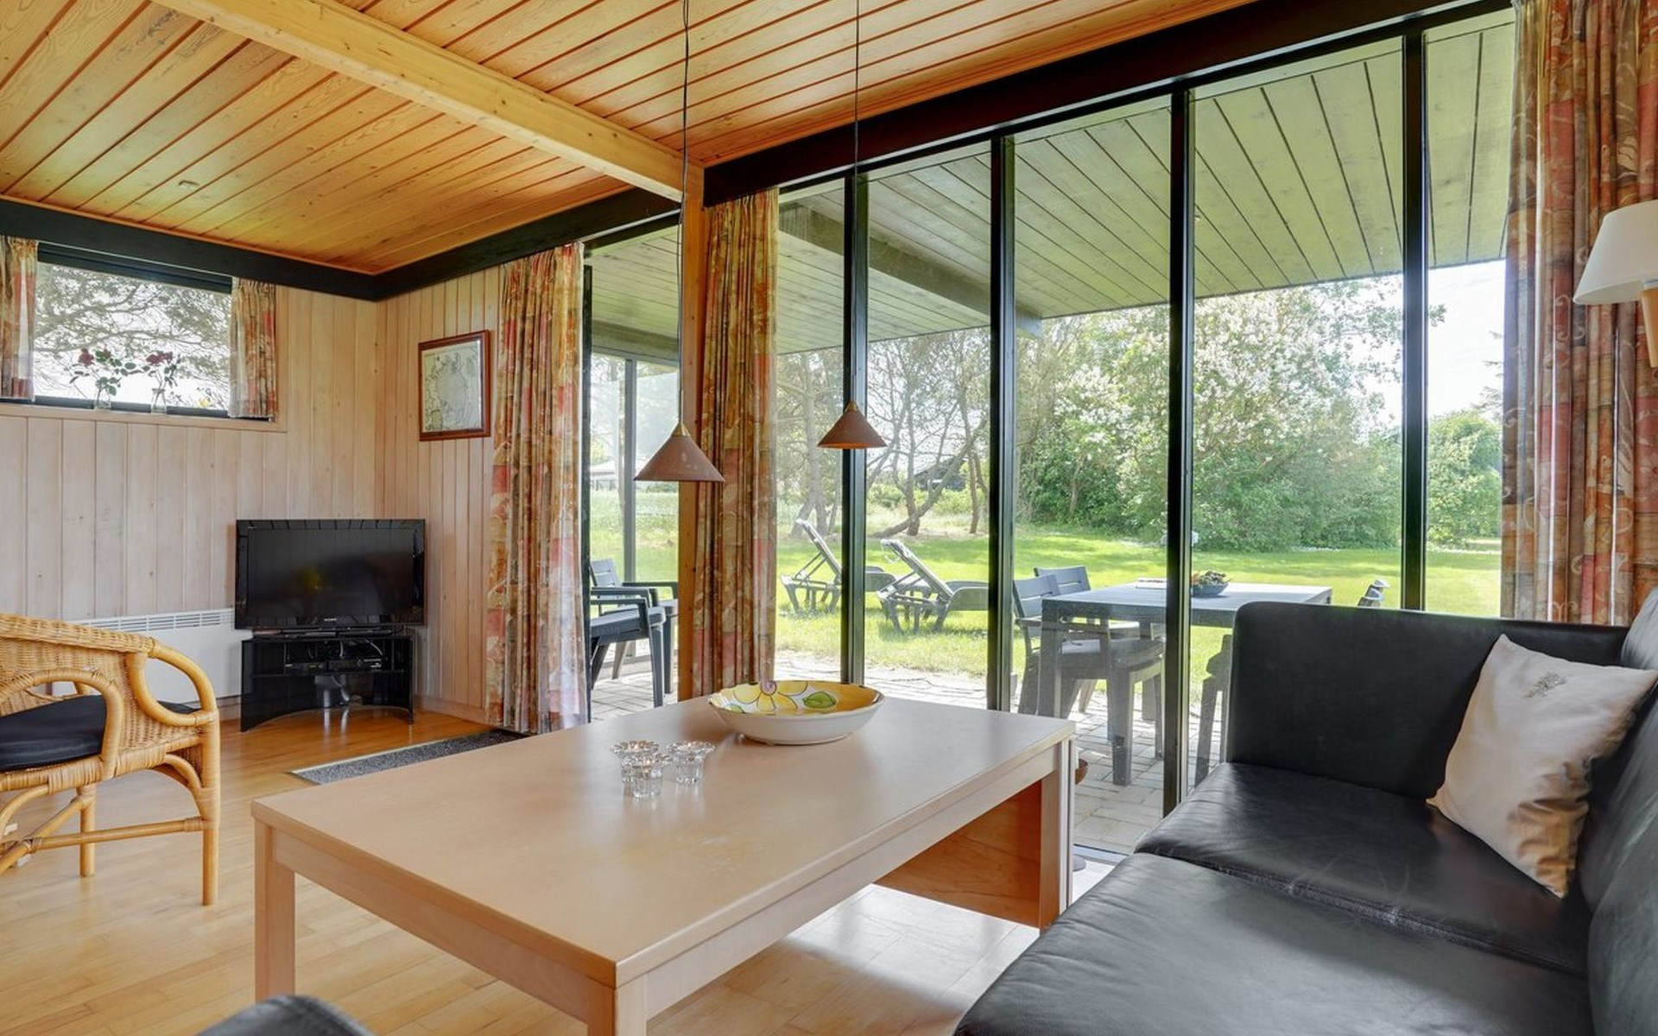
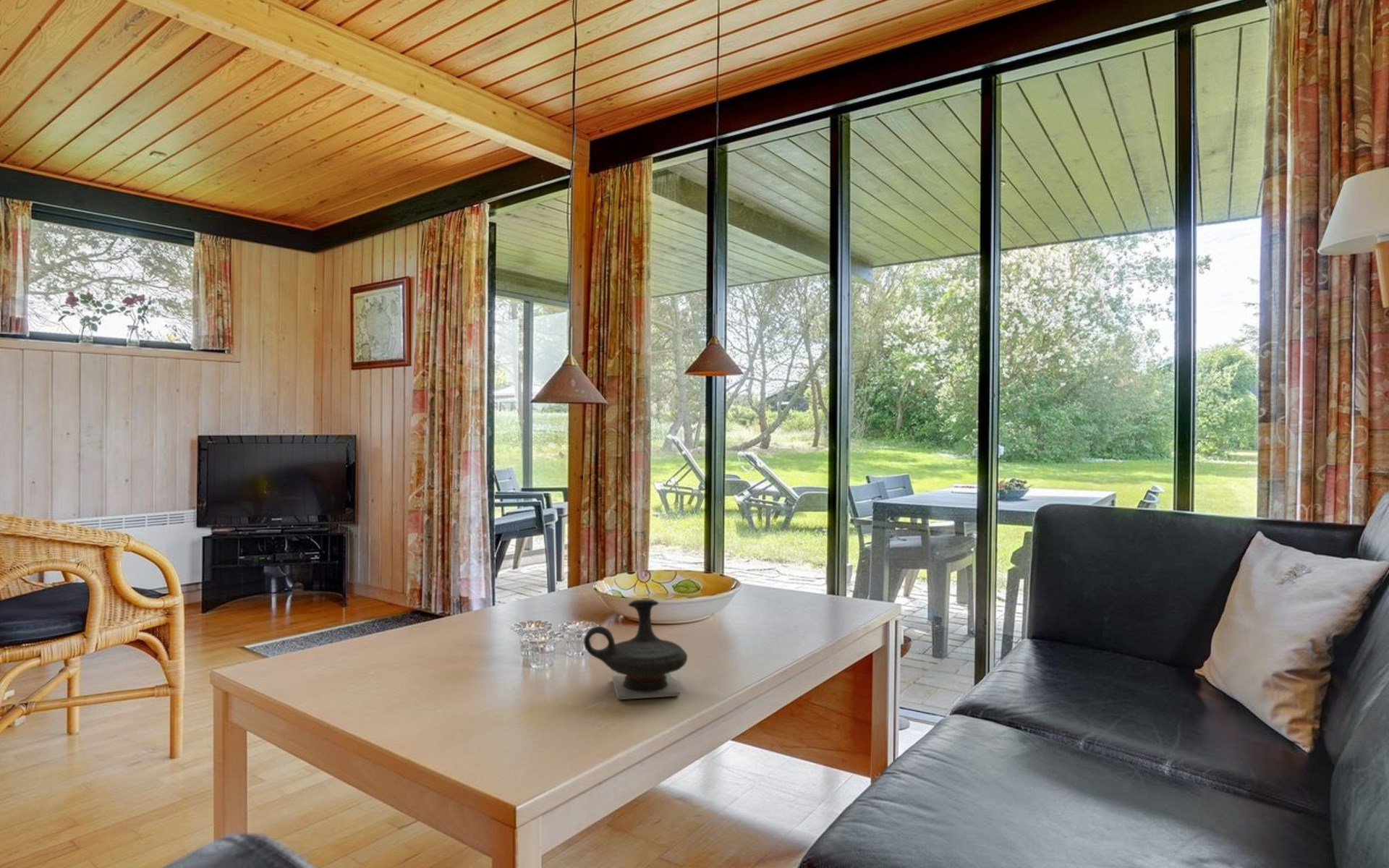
+ teapot [583,599,688,700]
